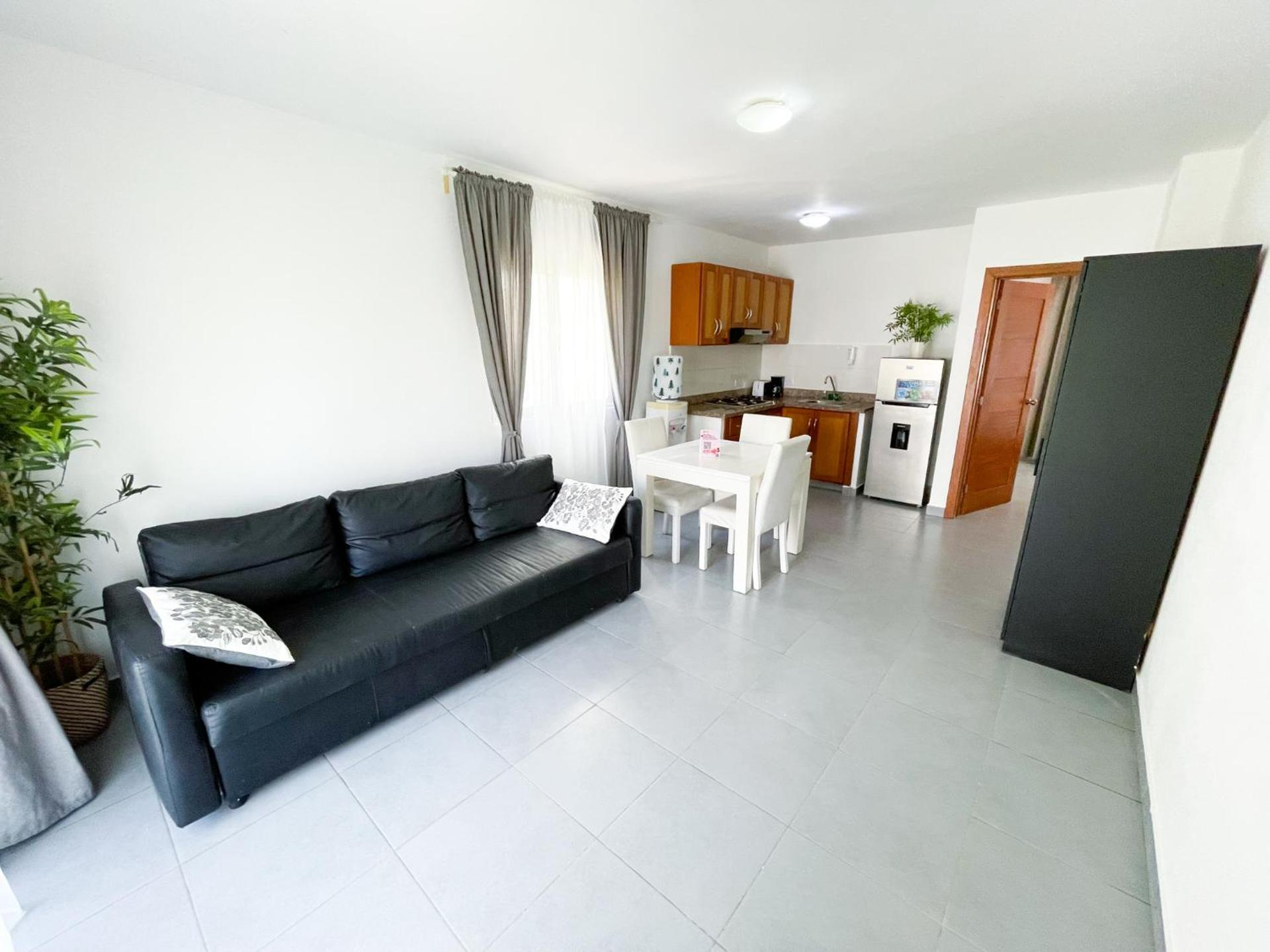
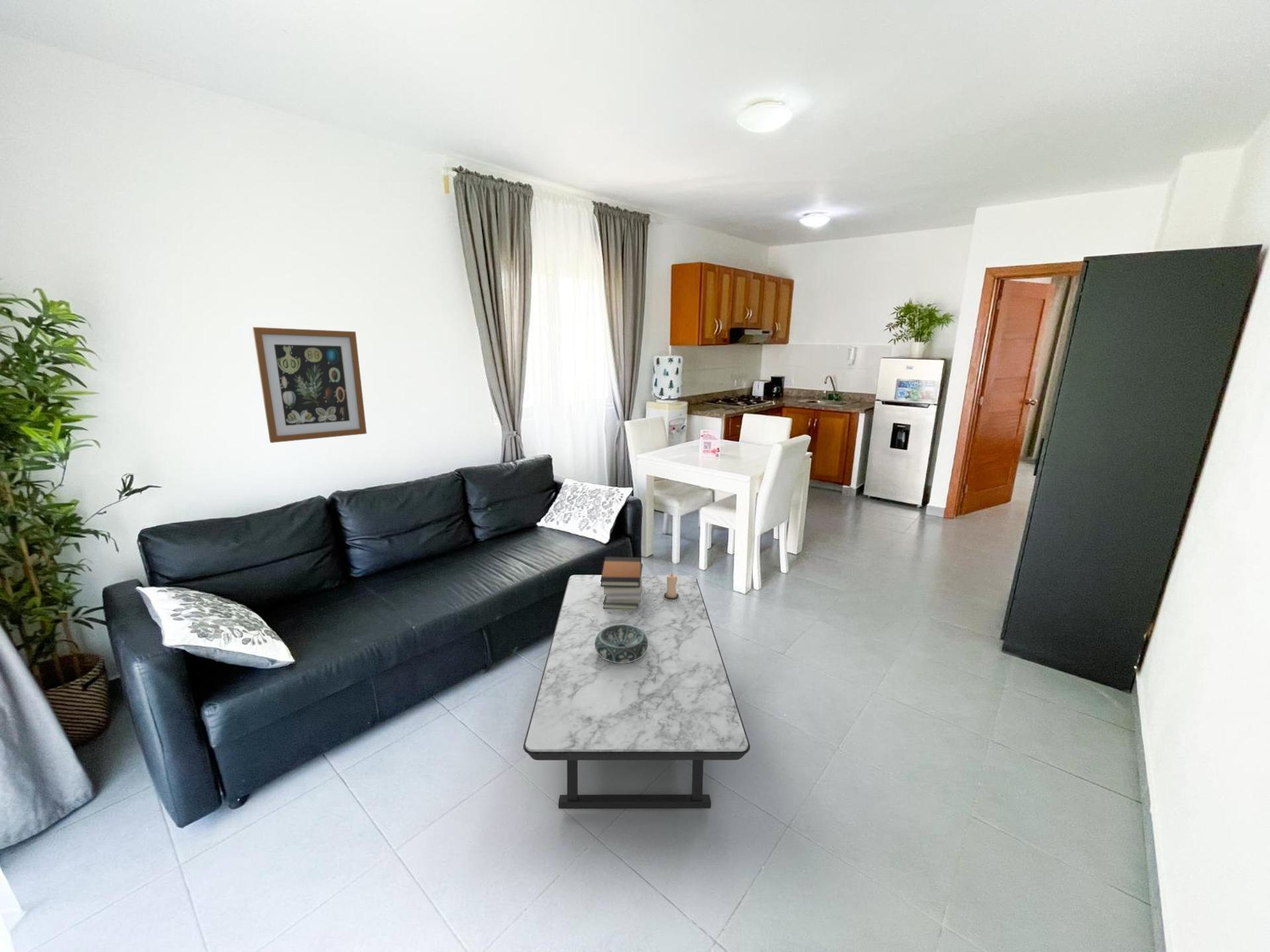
+ candle [663,573,679,600]
+ book stack [601,556,644,610]
+ wall art [252,327,367,444]
+ coffee table [523,575,751,809]
+ decorative bowl [595,624,648,663]
